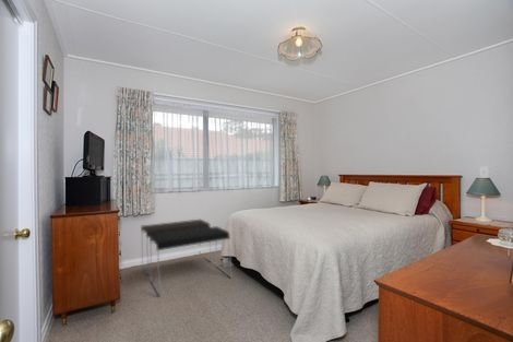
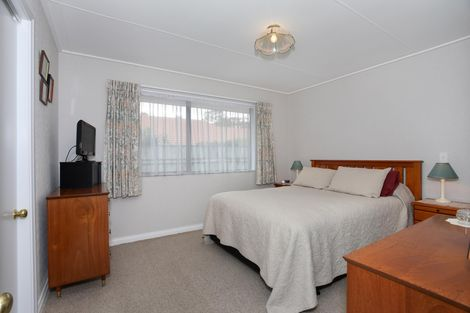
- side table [140,219,232,297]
